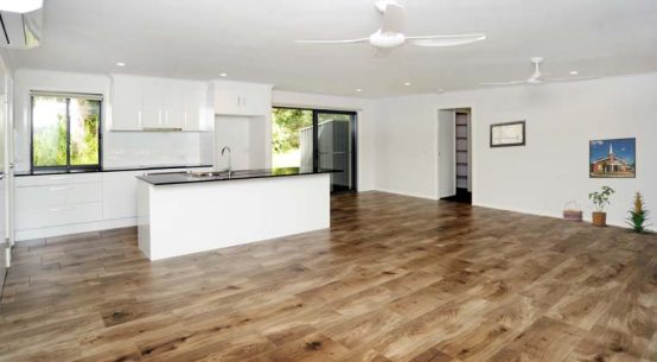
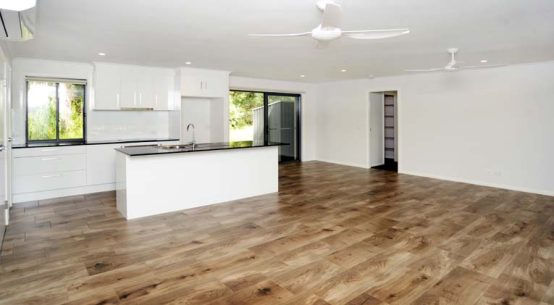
- house plant [587,185,617,228]
- wall art [489,119,527,150]
- basket [561,201,585,222]
- indoor plant [623,189,657,234]
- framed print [588,136,637,179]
